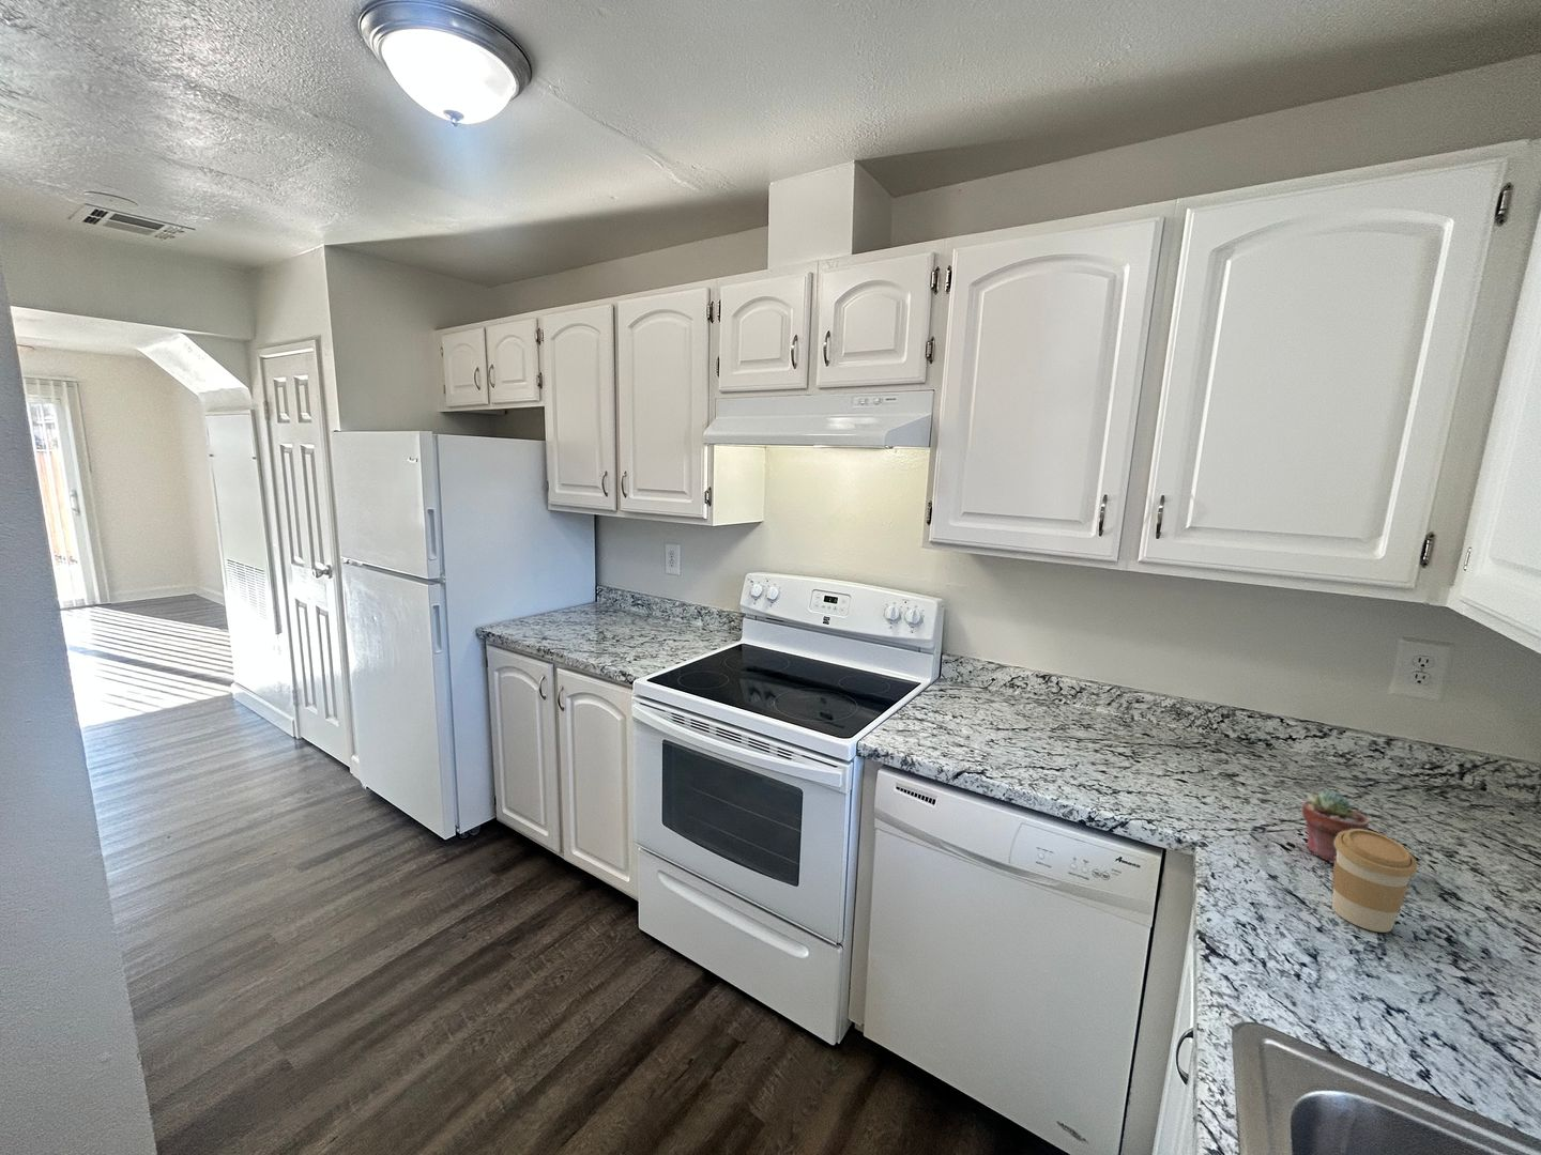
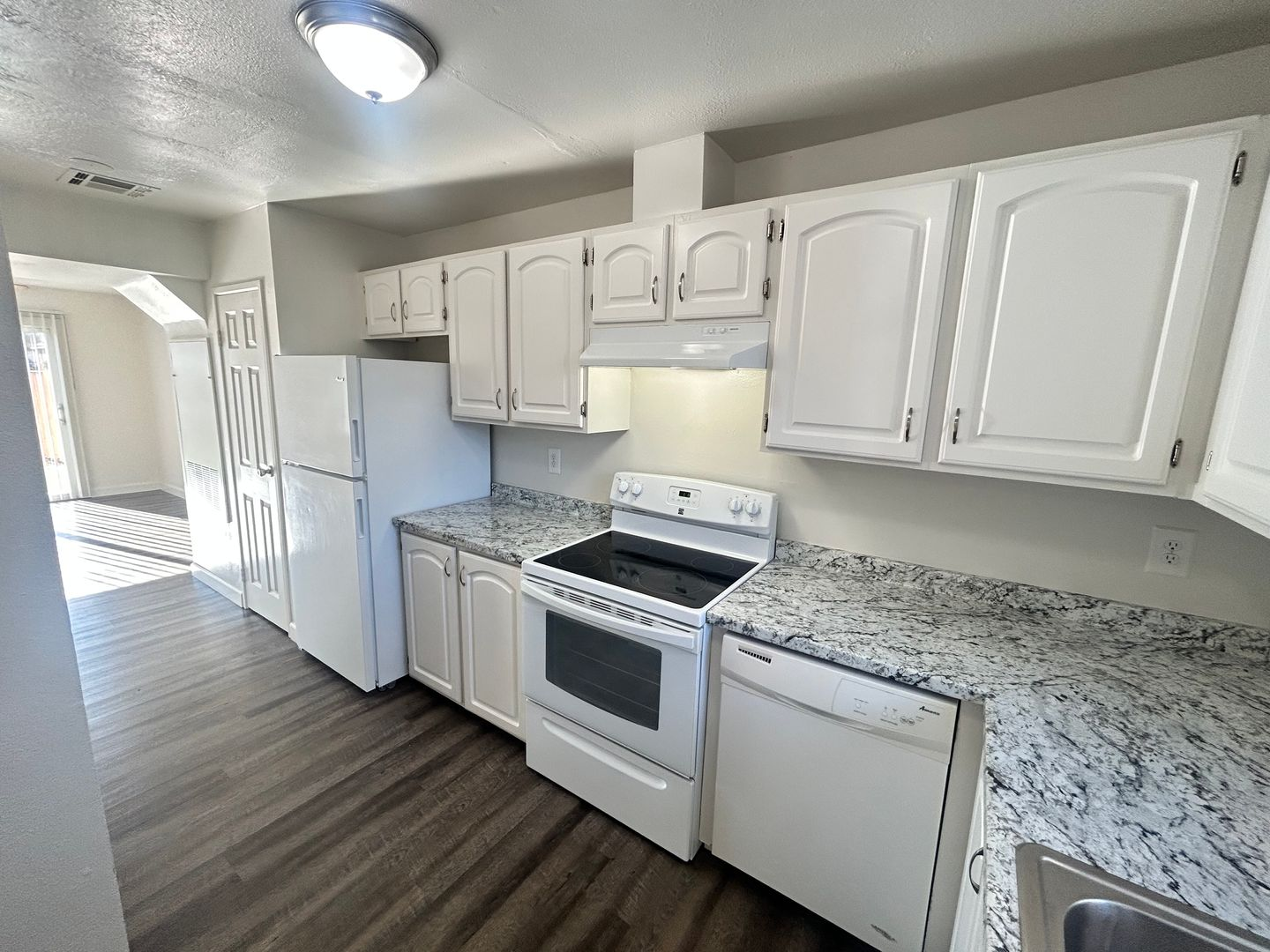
- potted succulent [1301,790,1370,864]
- coffee cup [1331,829,1418,934]
